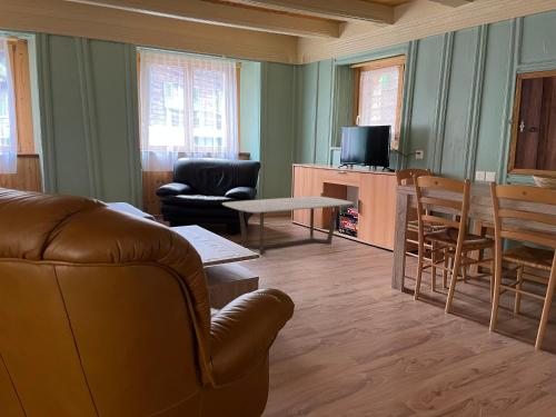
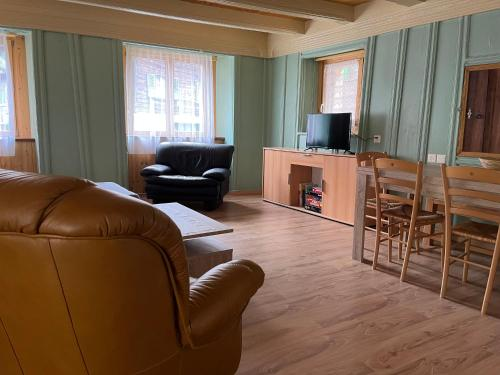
- coffee table [221,196,355,255]
